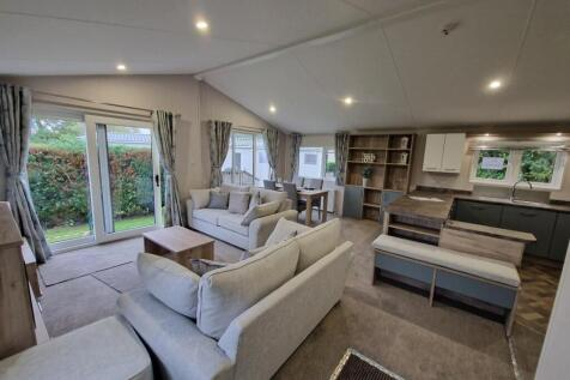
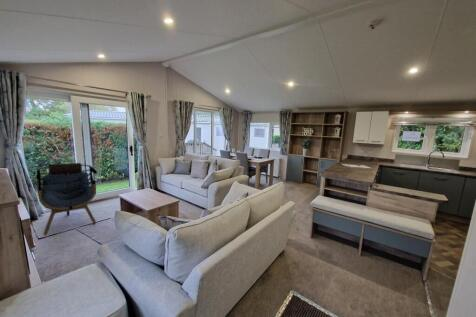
+ armchair [35,162,98,236]
